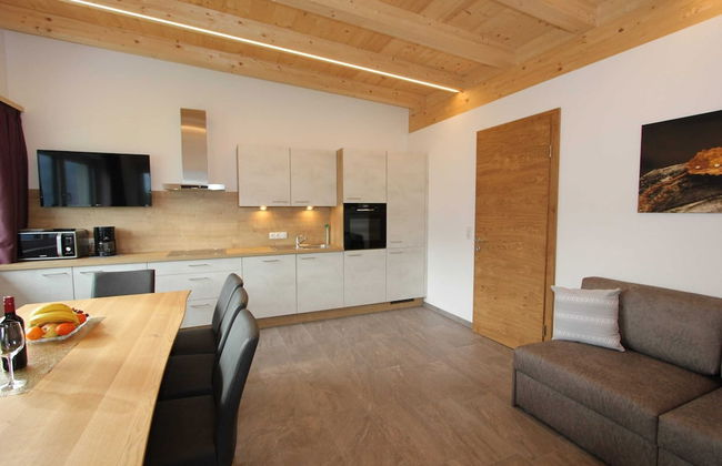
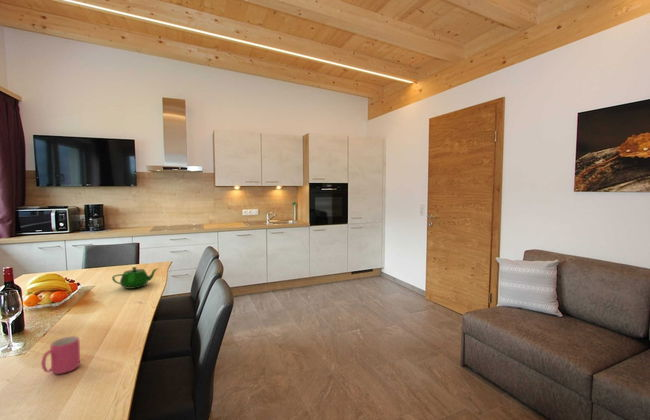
+ teapot [111,266,158,290]
+ mug [40,335,81,375]
